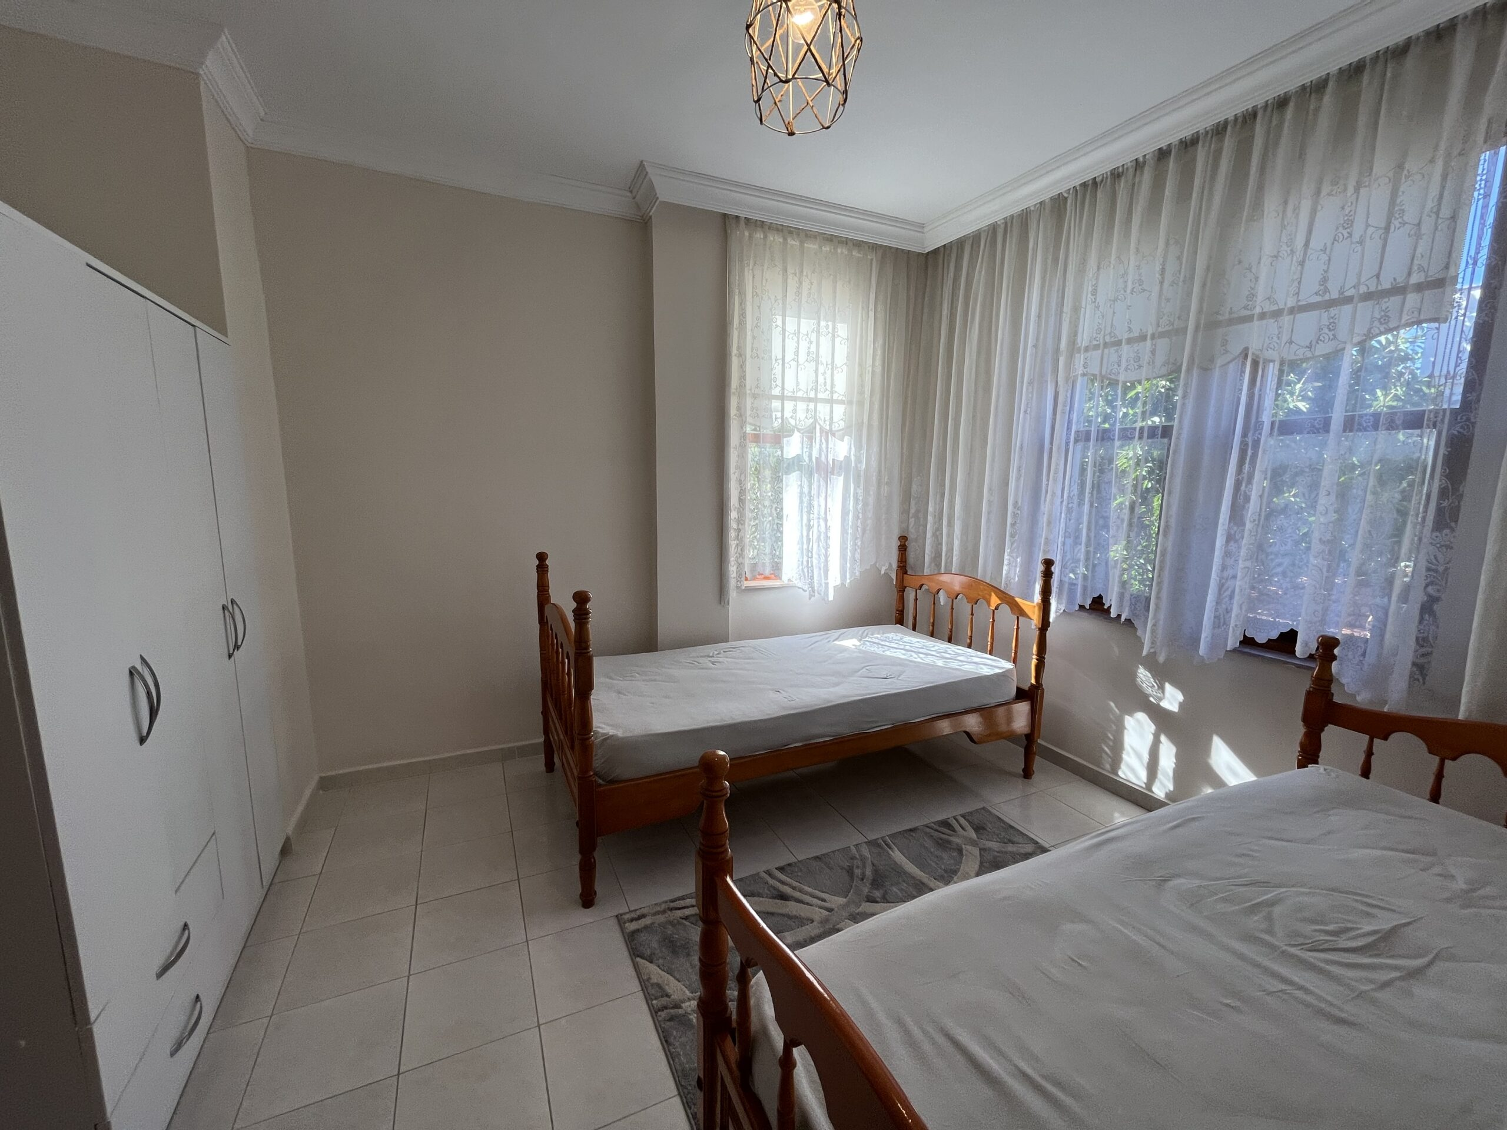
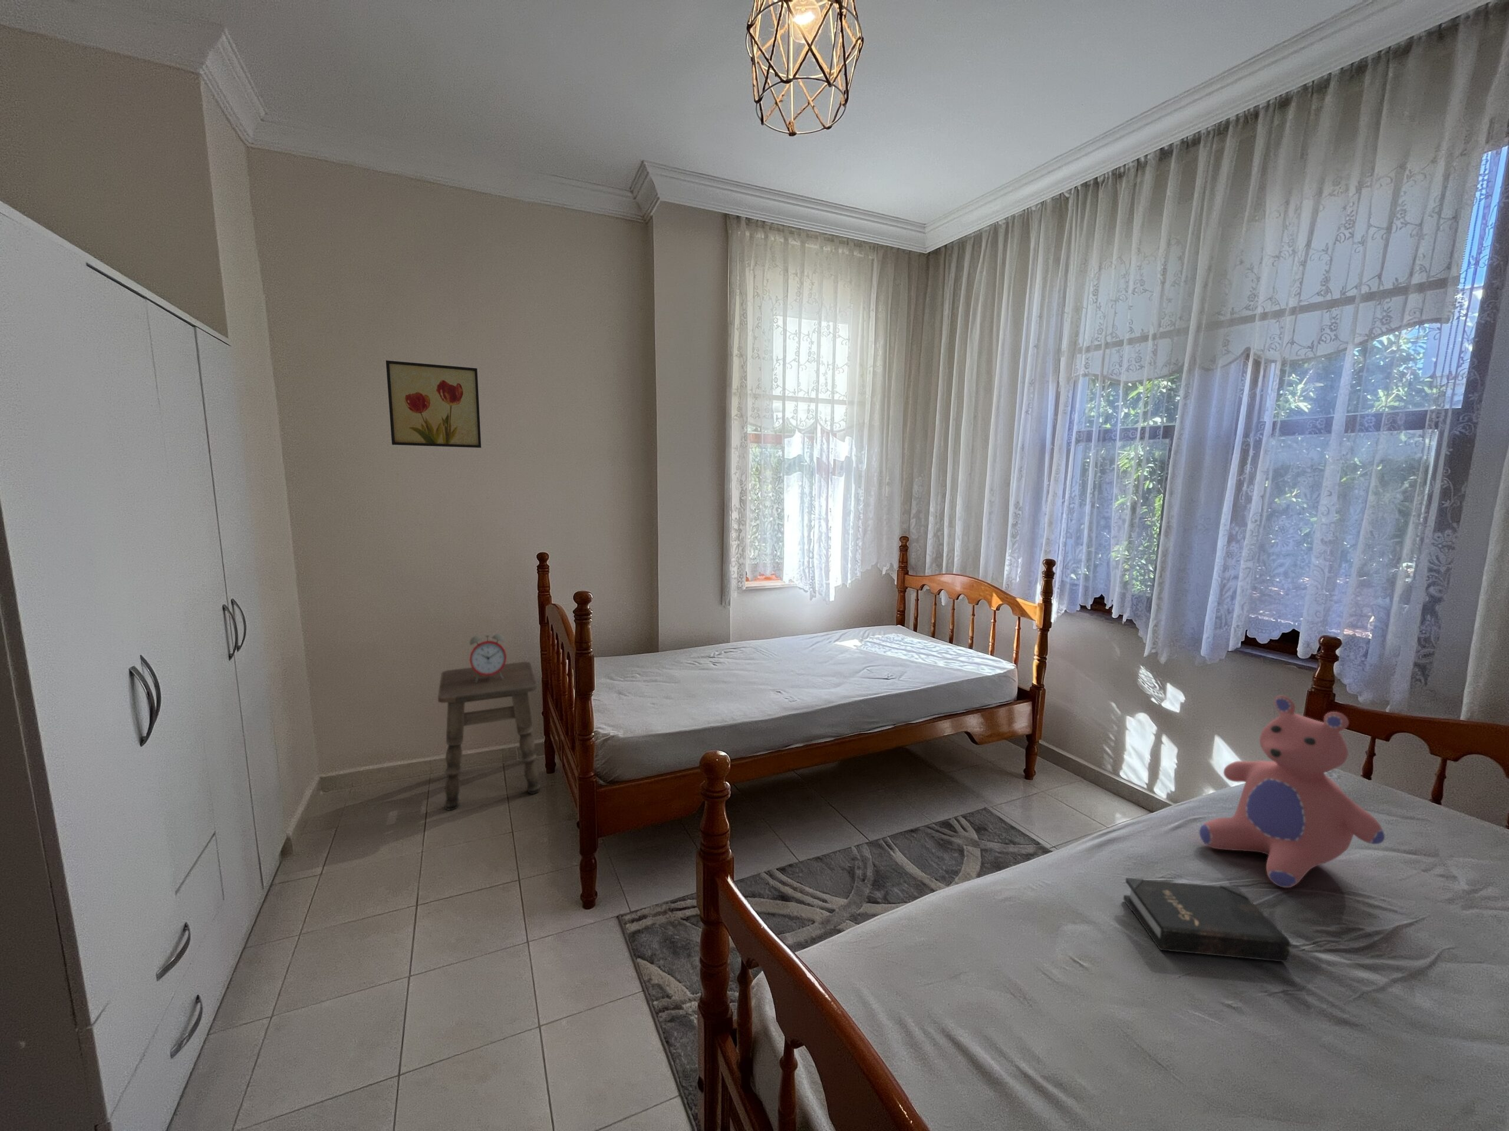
+ alarm clock [469,633,507,683]
+ hardback book [1123,877,1292,962]
+ side table [437,662,541,810]
+ teddy bear [1199,695,1385,889]
+ wall art [385,360,481,448]
